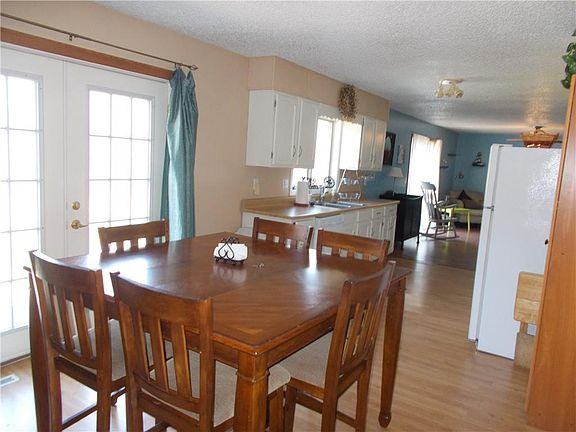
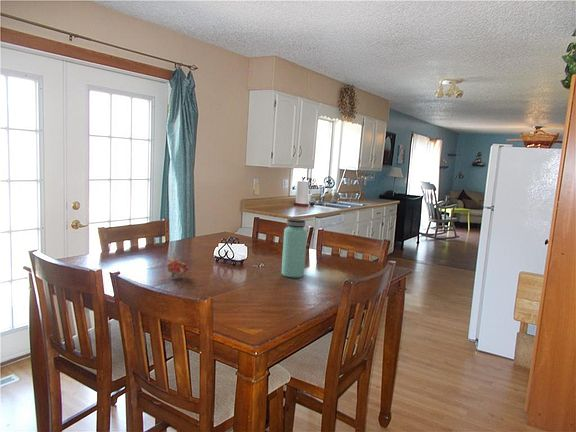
+ bottle [281,218,308,278]
+ flower [166,257,190,279]
